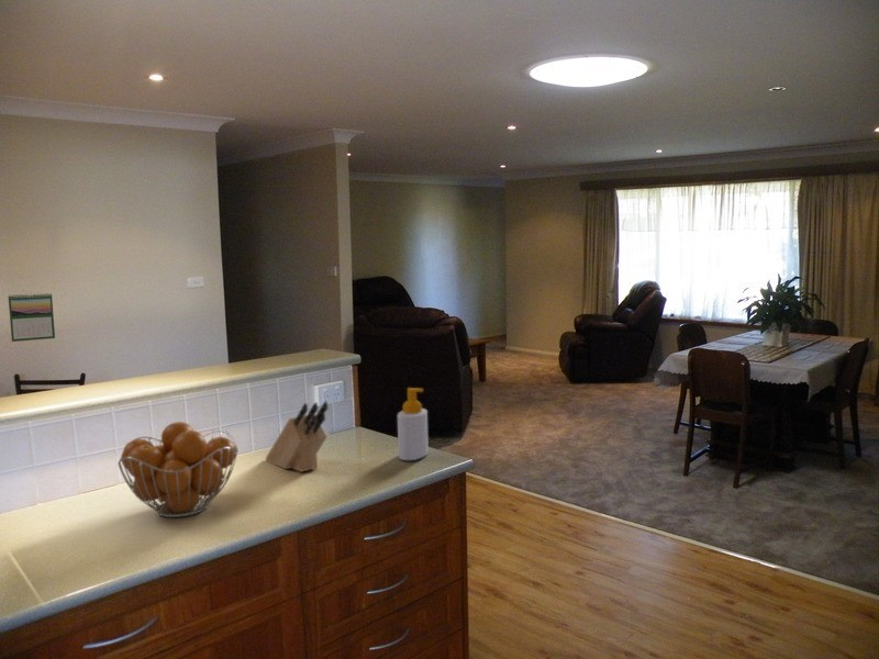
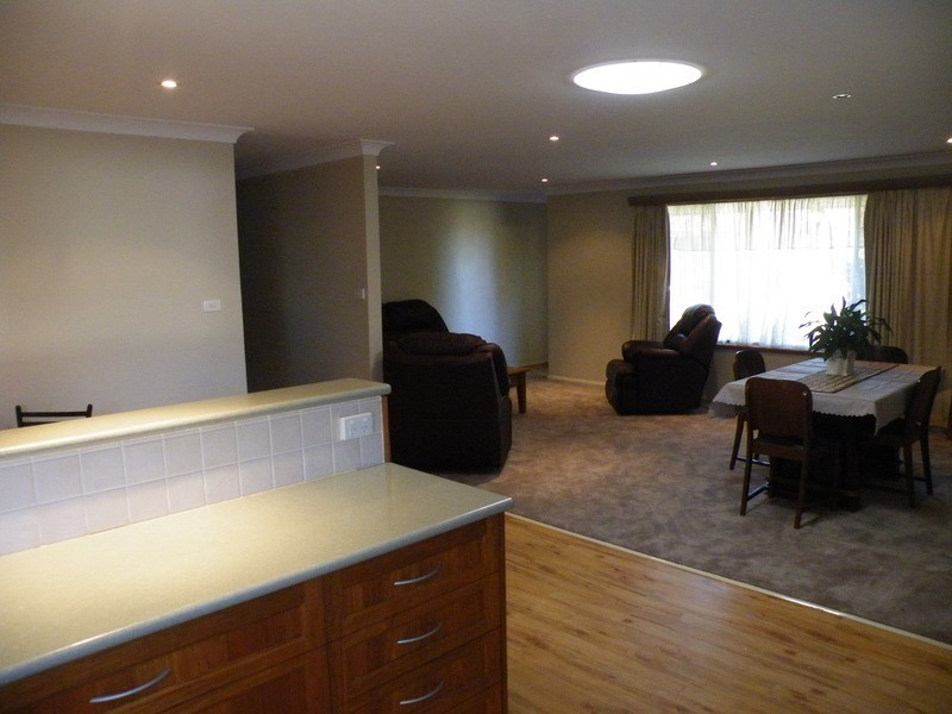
- soap bottle [397,387,430,461]
- fruit basket [116,421,240,518]
- knife block [264,401,330,473]
- calendar [8,292,56,343]
